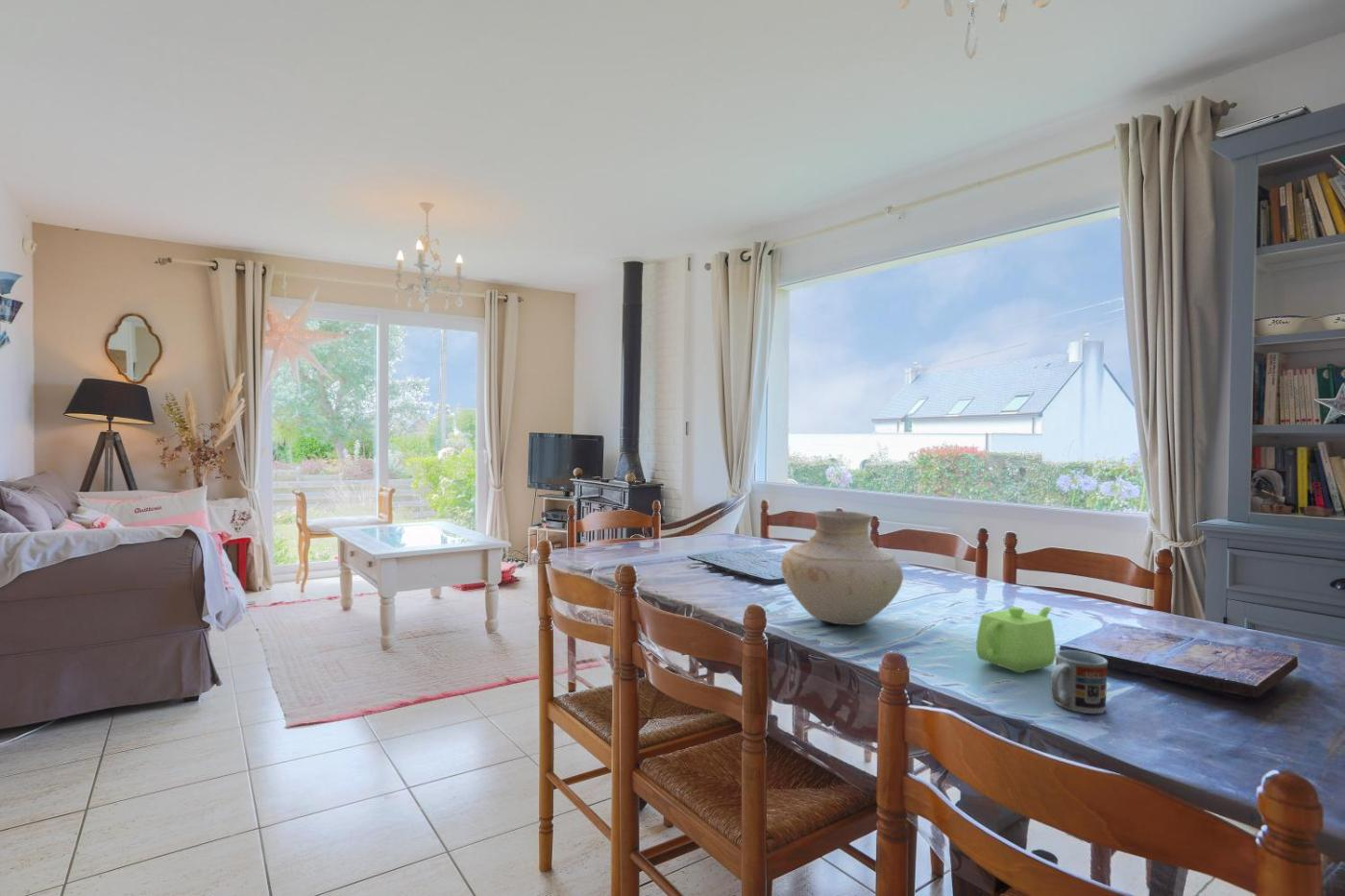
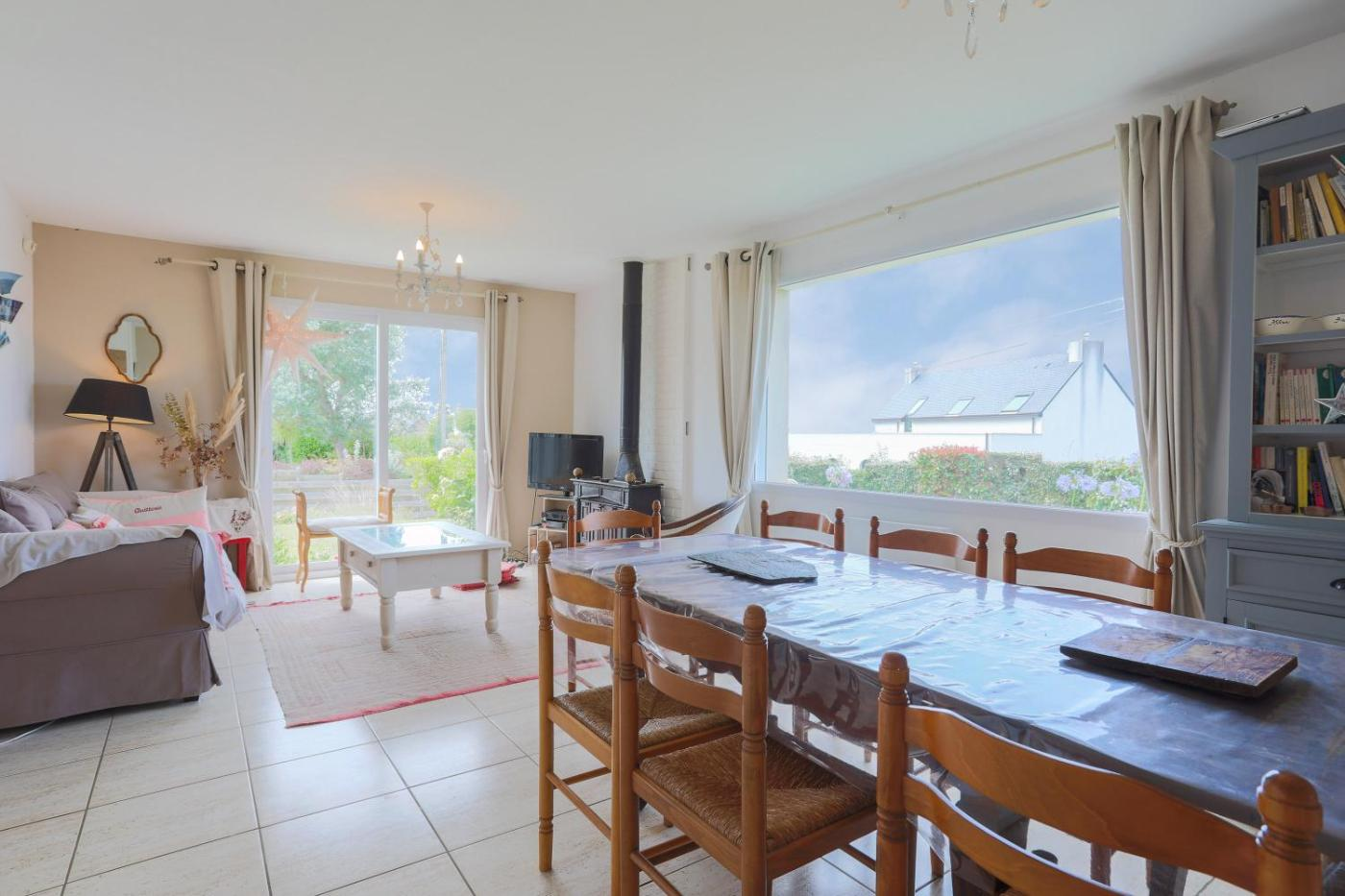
- cup [1049,649,1109,714]
- teapot [975,606,1057,674]
- vase [780,510,904,626]
